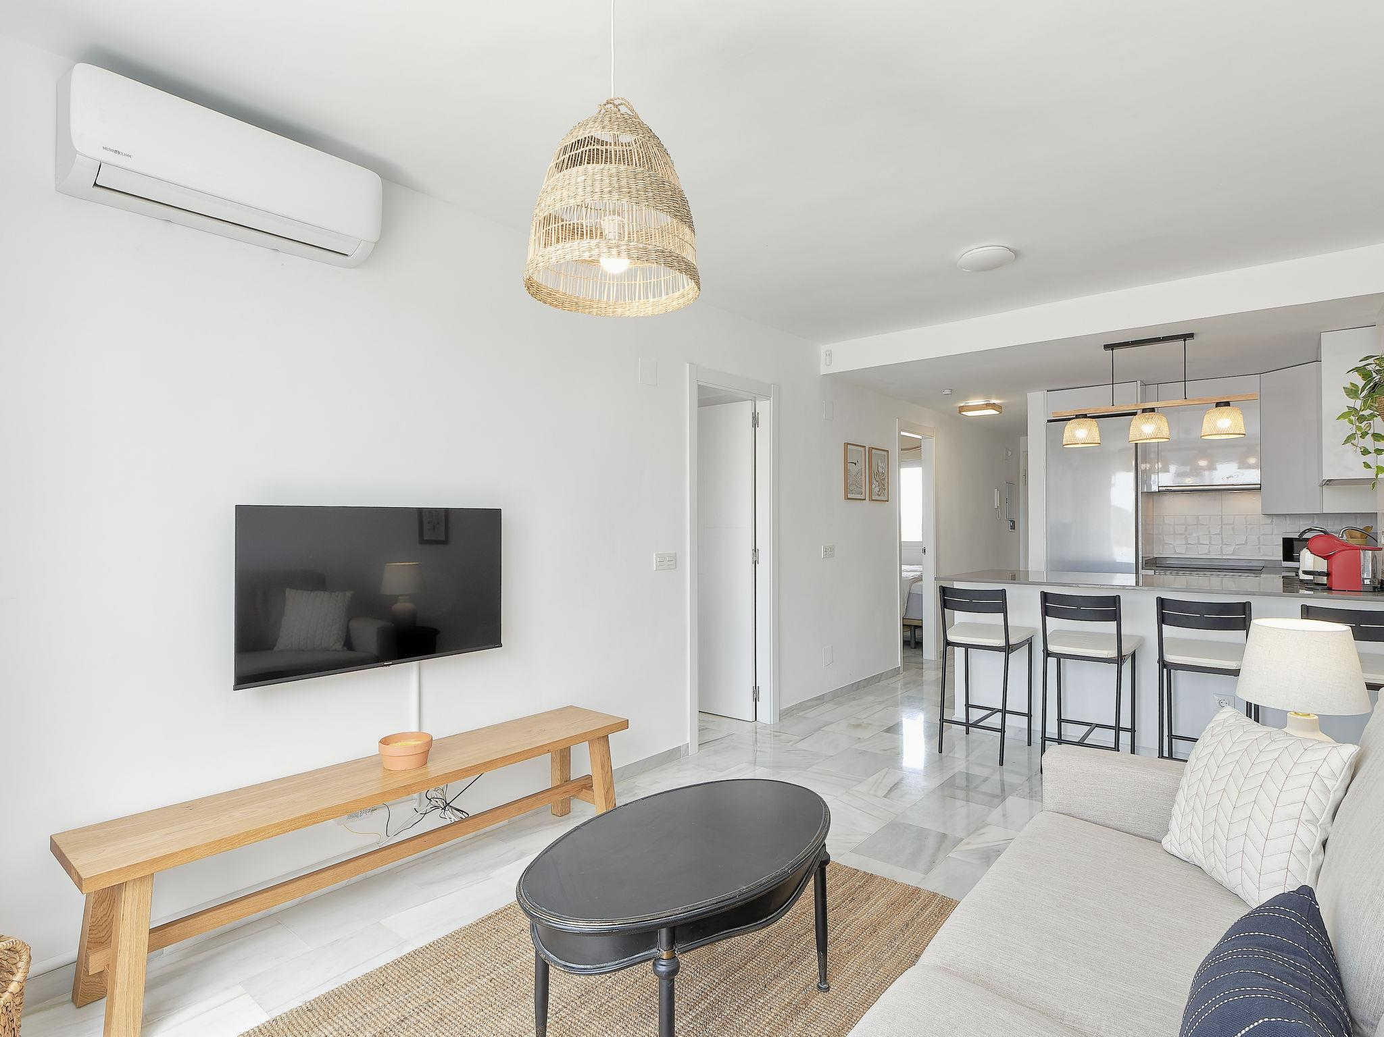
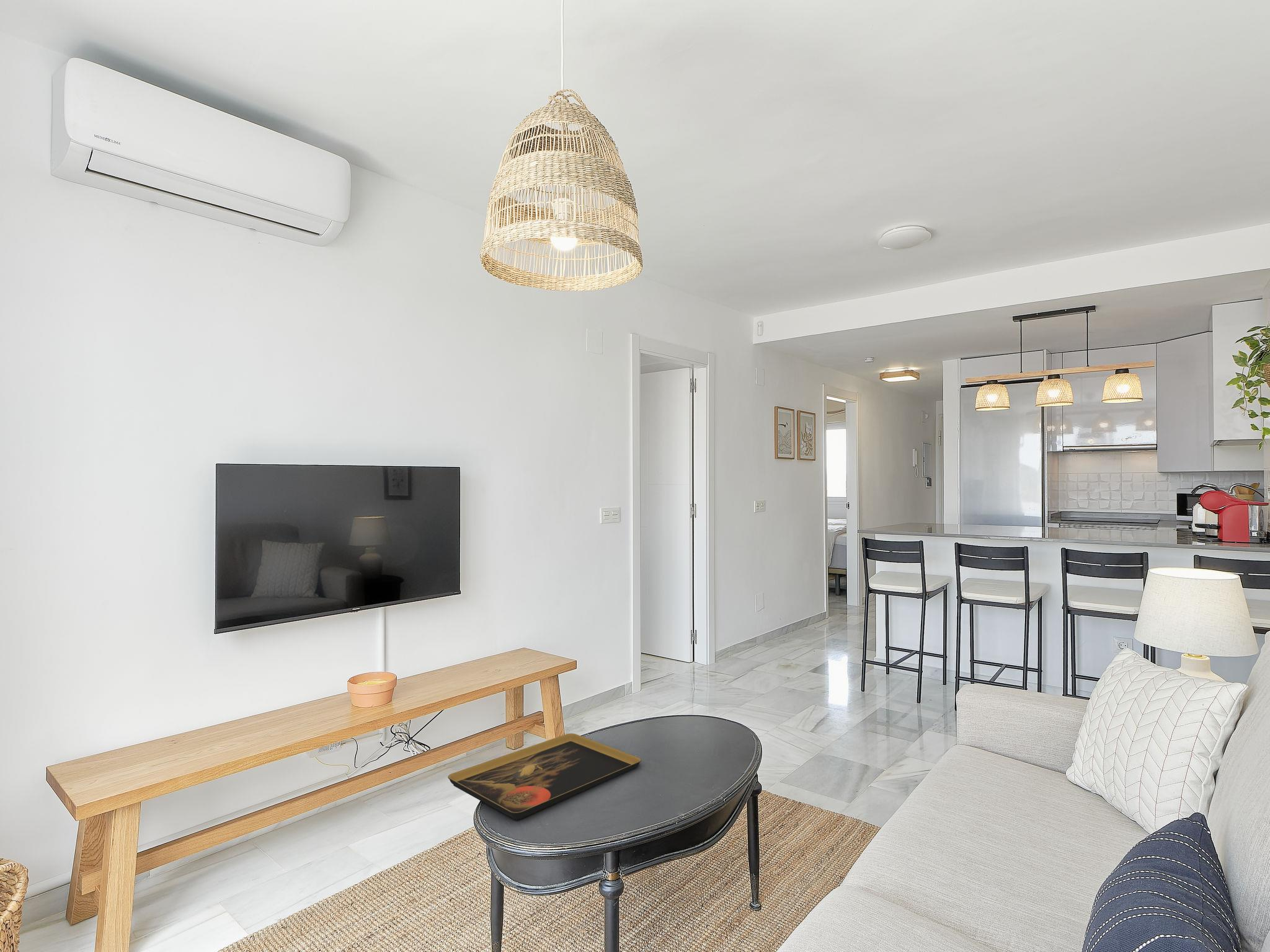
+ decorative tray [447,733,642,821]
